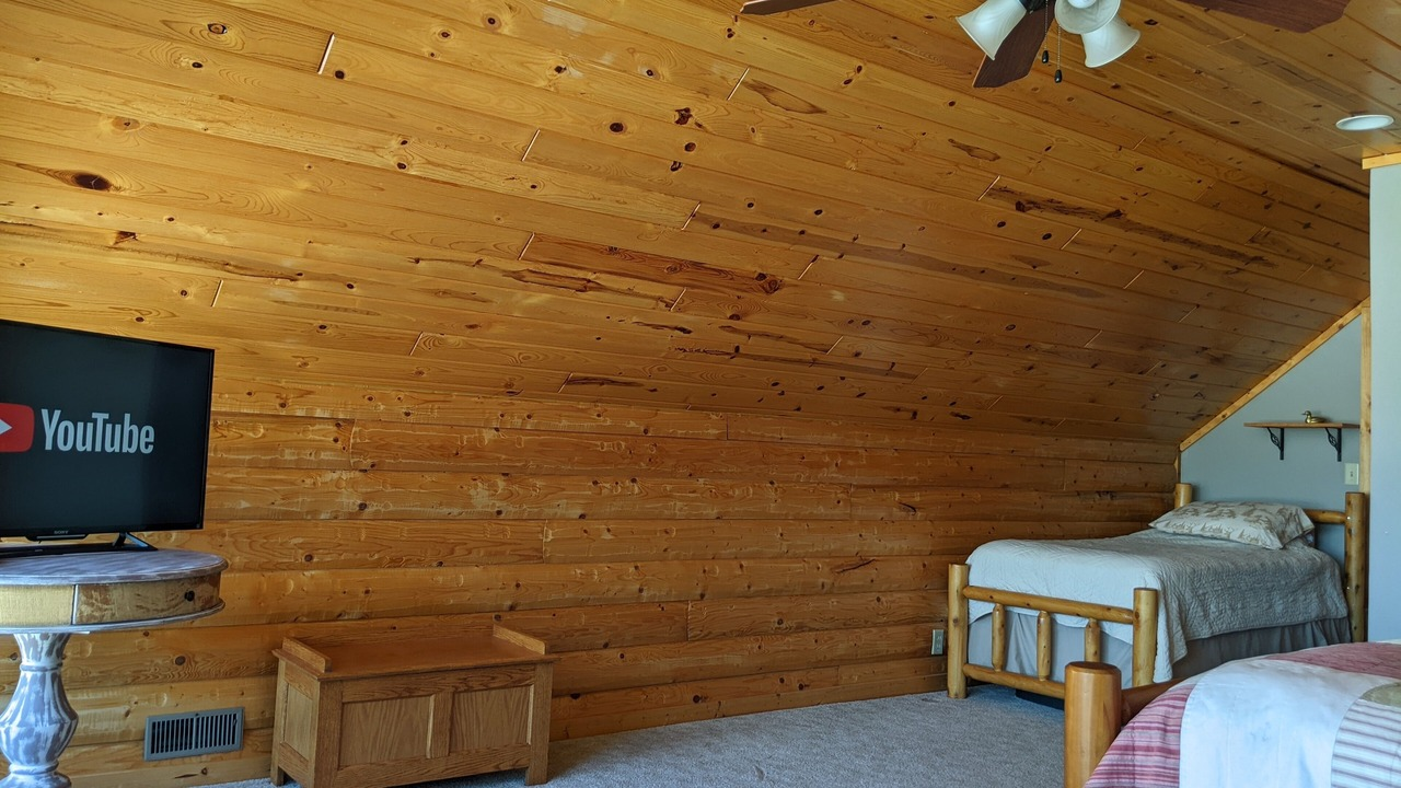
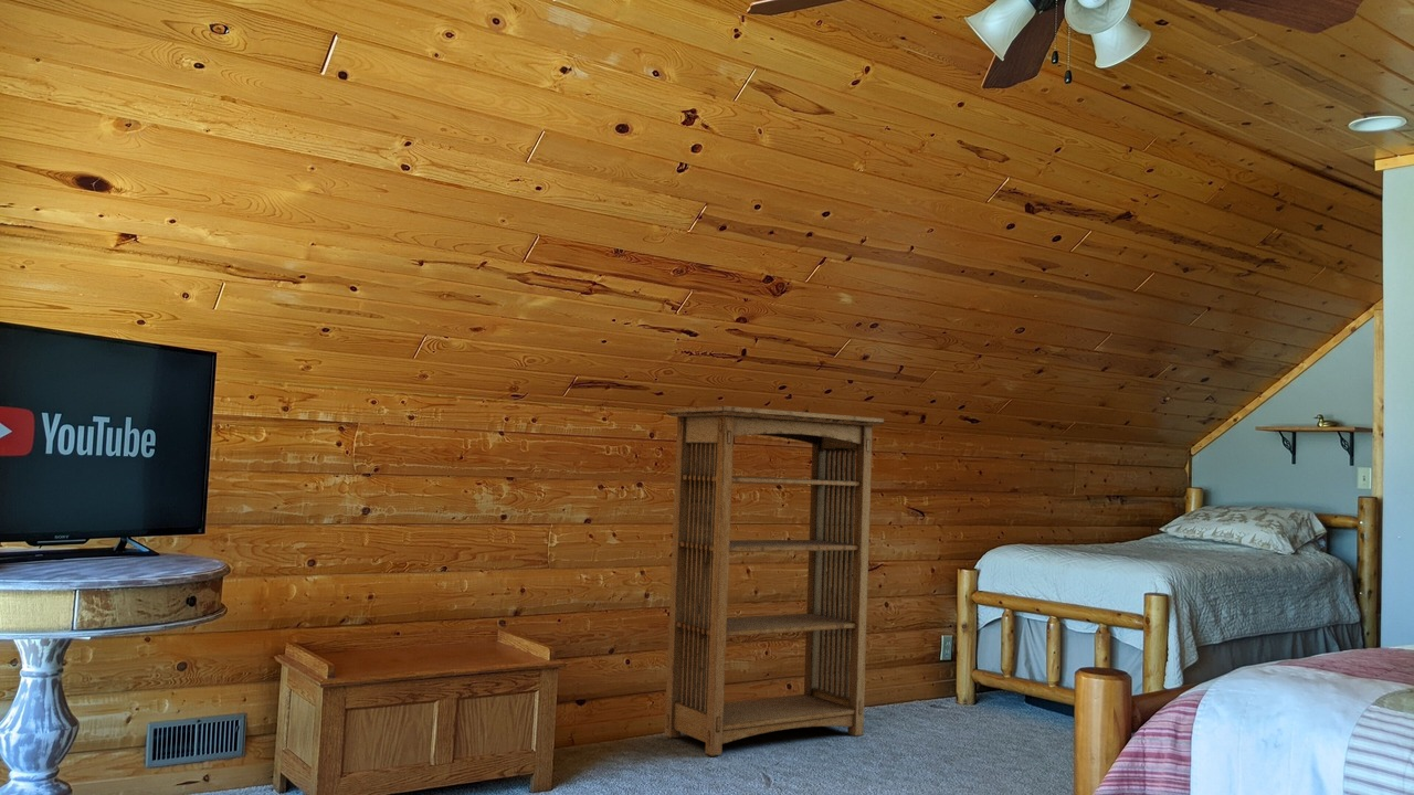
+ bookshelf [664,405,885,757]
